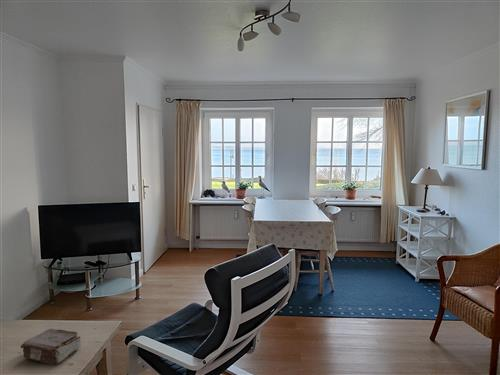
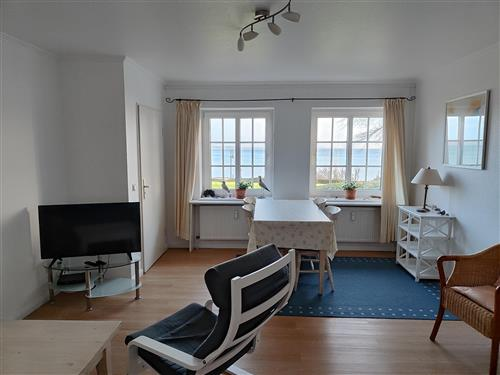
- book [20,328,82,366]
